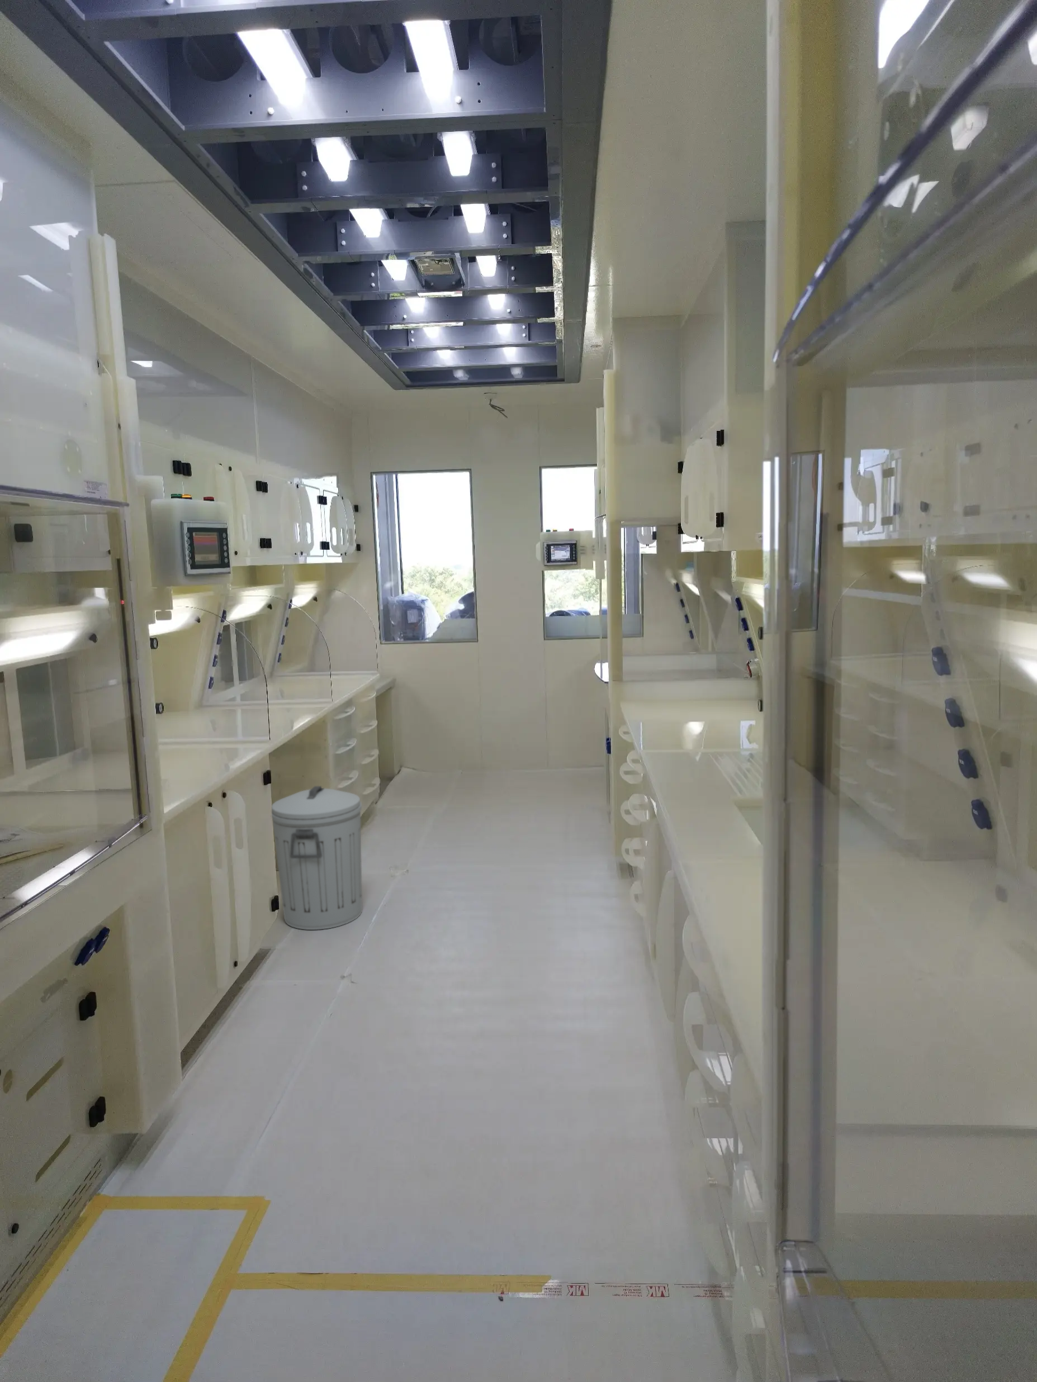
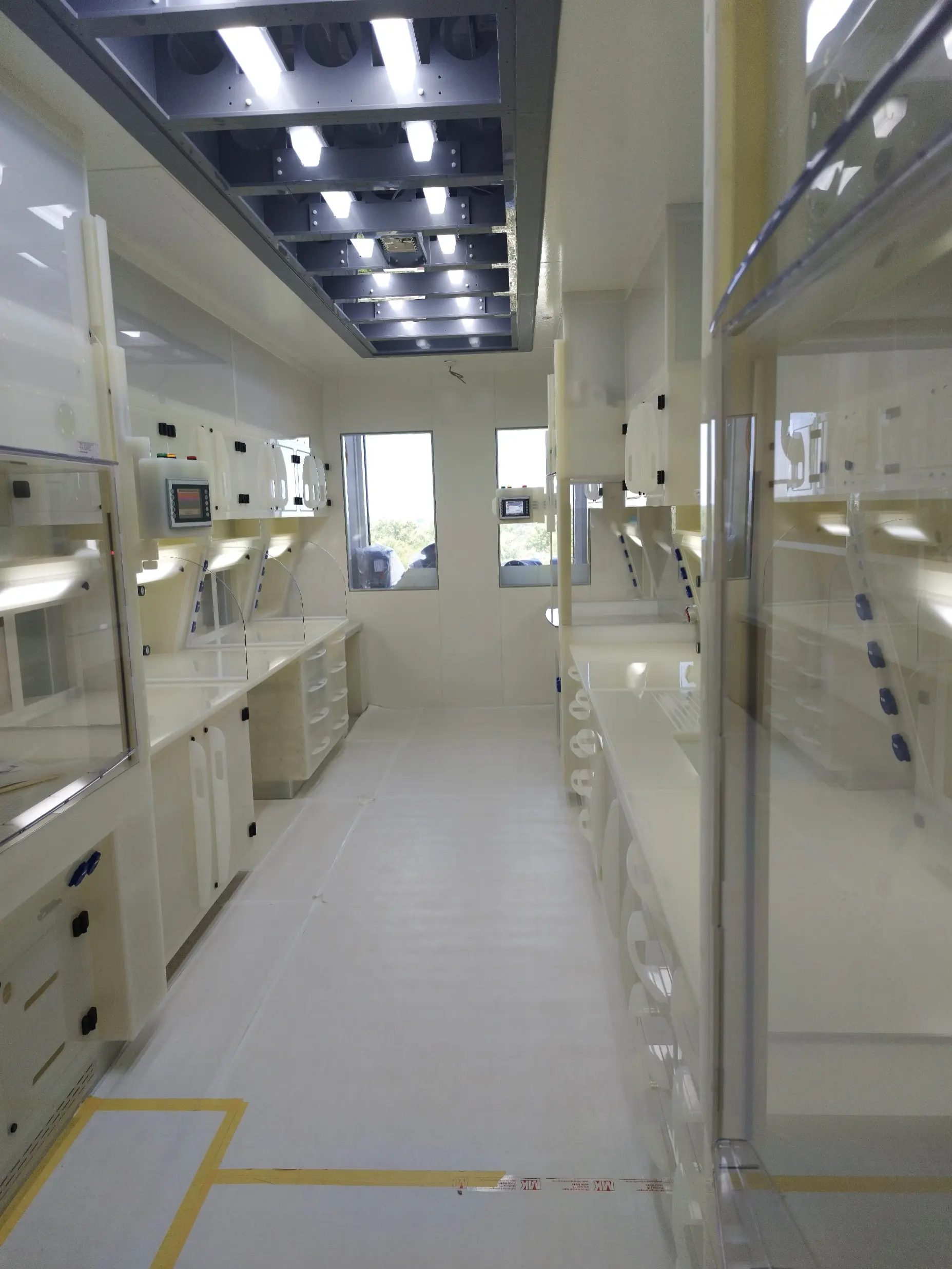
- trash can [271,785,363,930]
